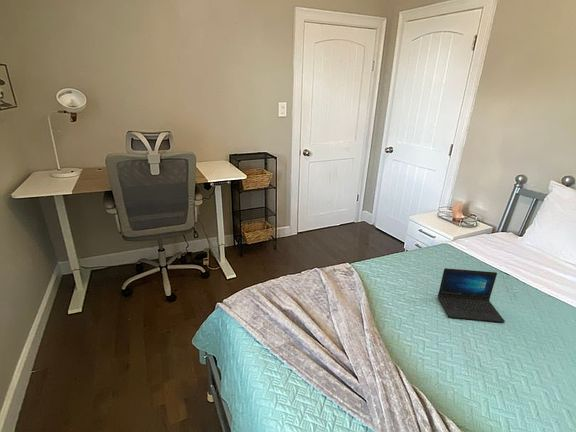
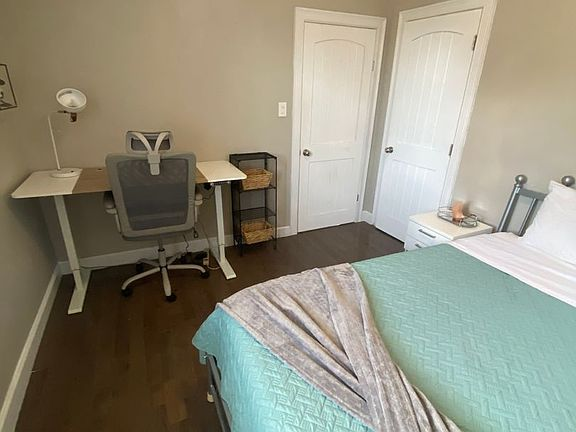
- laptop [437,267,506,323]
